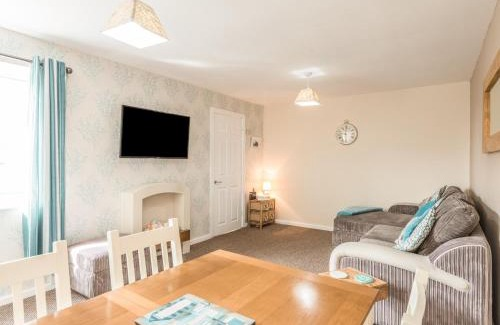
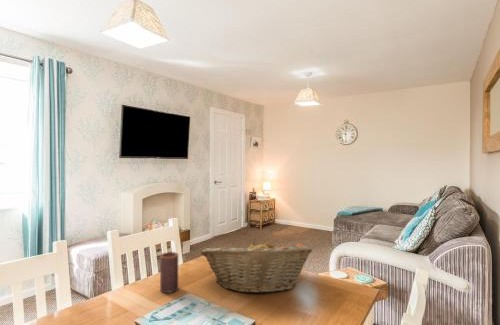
+ fruit basket [200,238,313,295]
+ candle [159,251,179,294]
